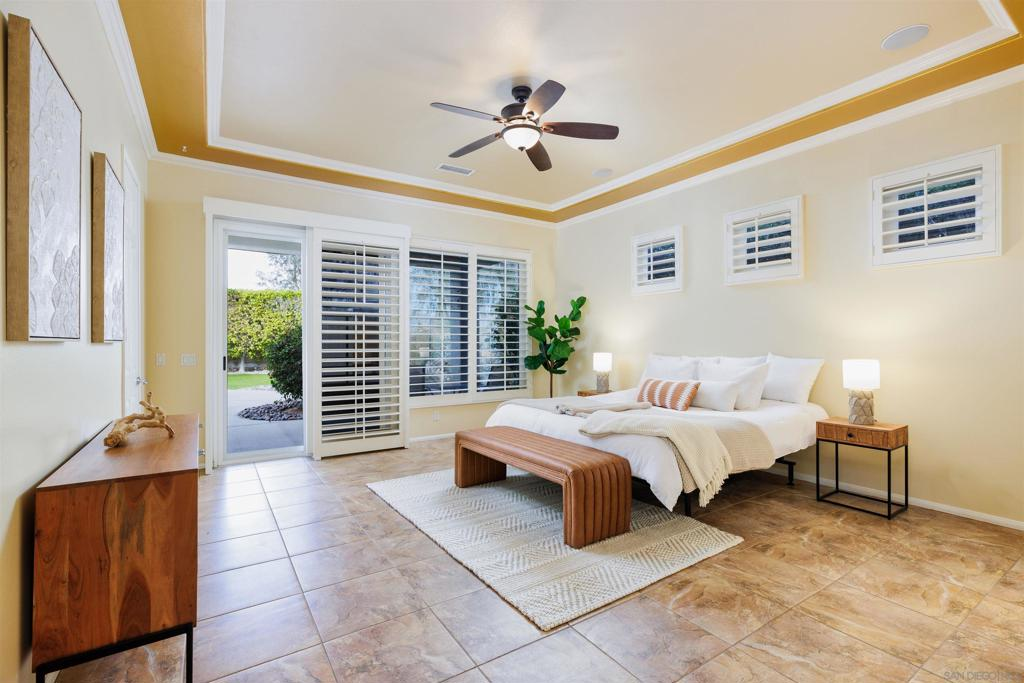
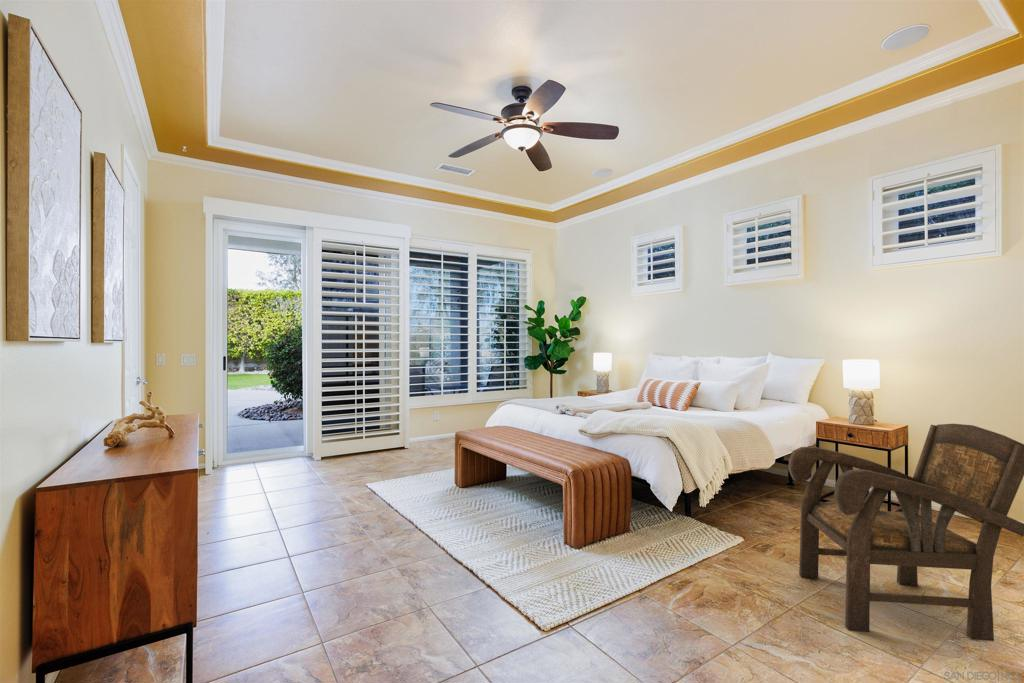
+ armchair [787,423,1024,642]
